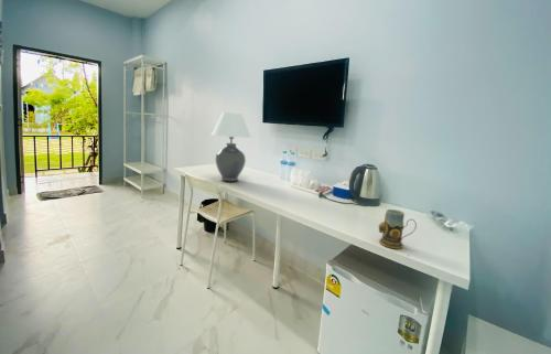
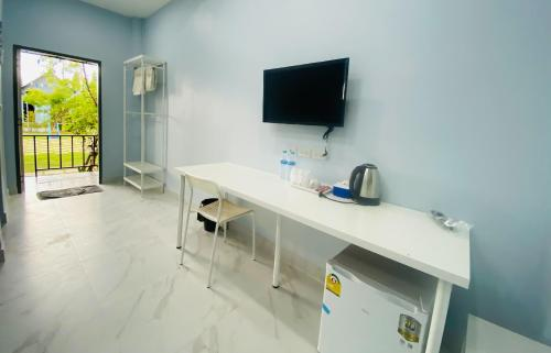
- table lamp [209,111,252,183]
- mug [377,208,418,249]
